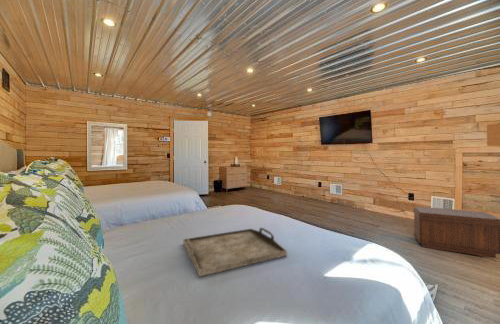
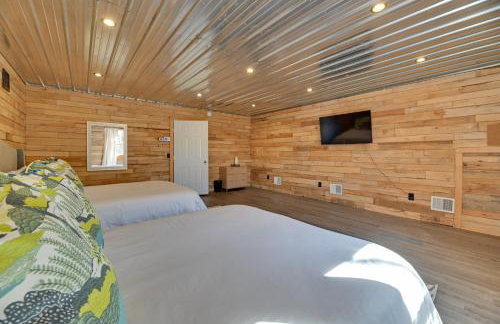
- bench [412,206,500,259]
- serving tray [182,227,288,278]
